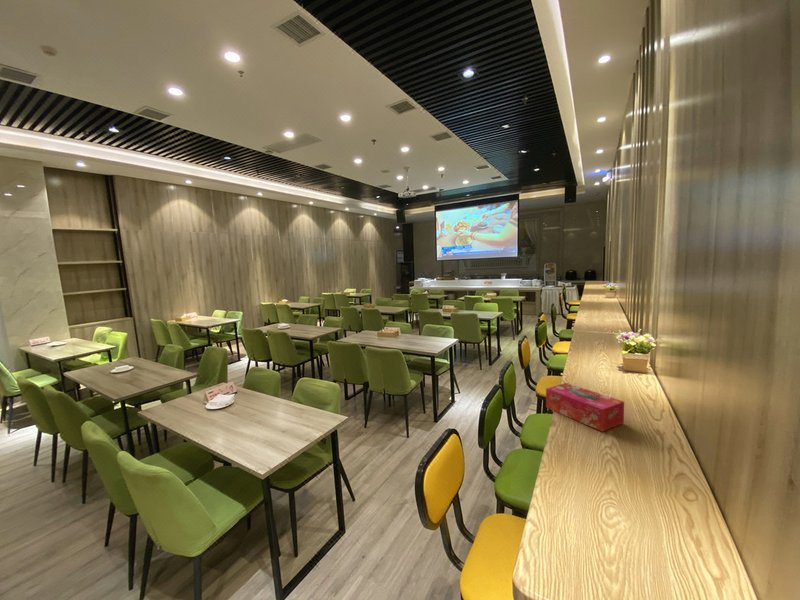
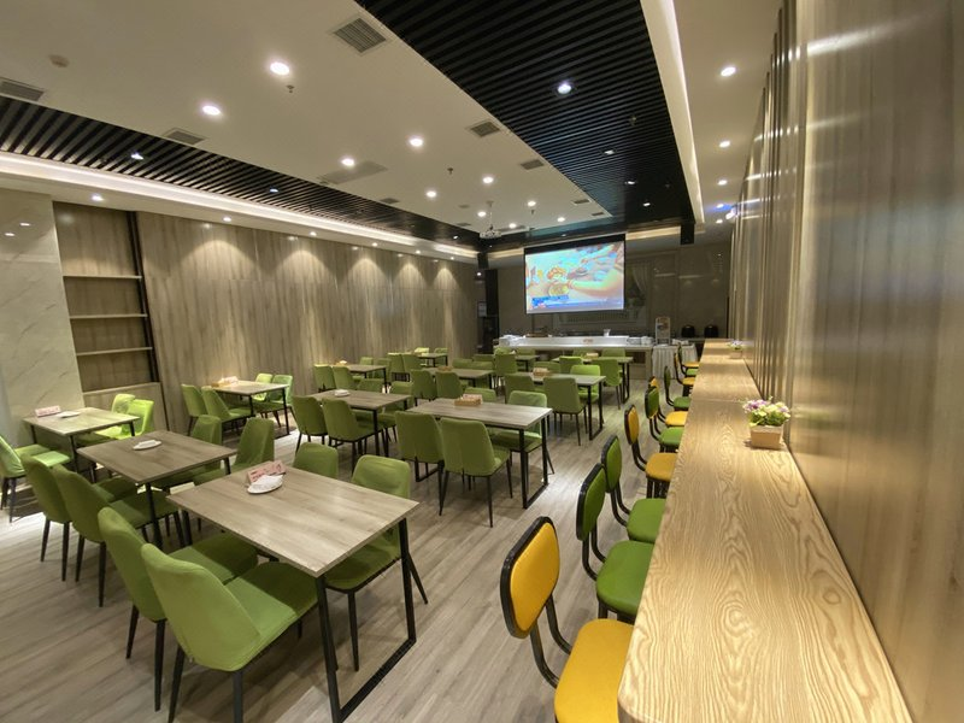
- tissue box [545,382,625,433]
